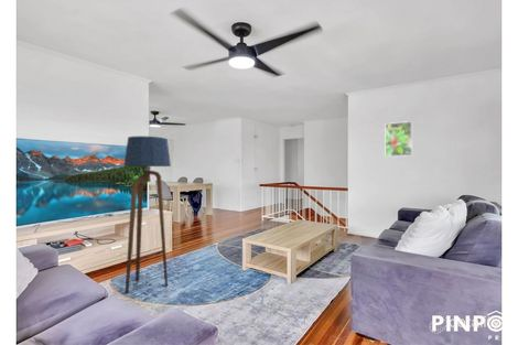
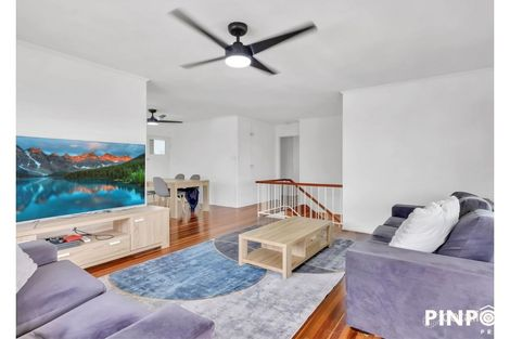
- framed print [385,120,413,158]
- floor lamp [123,134,172,294]
